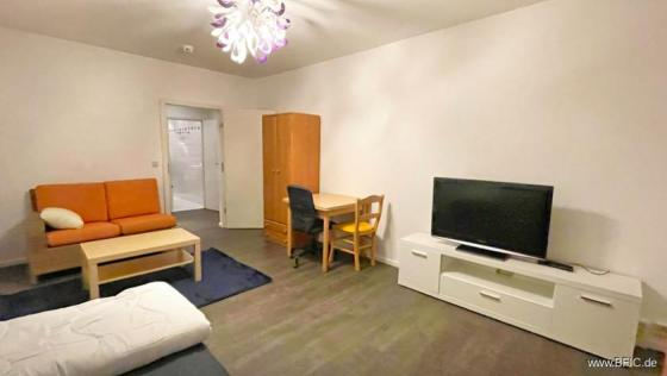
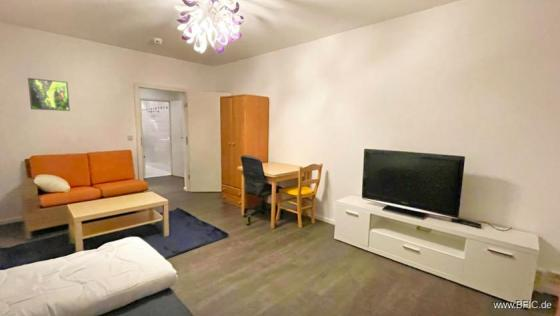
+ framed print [27,77,71,112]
